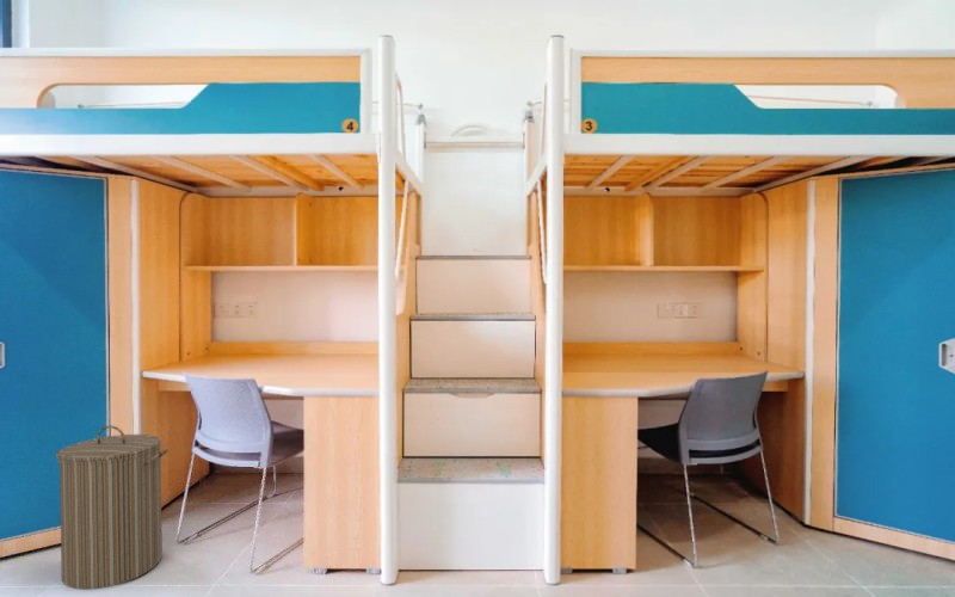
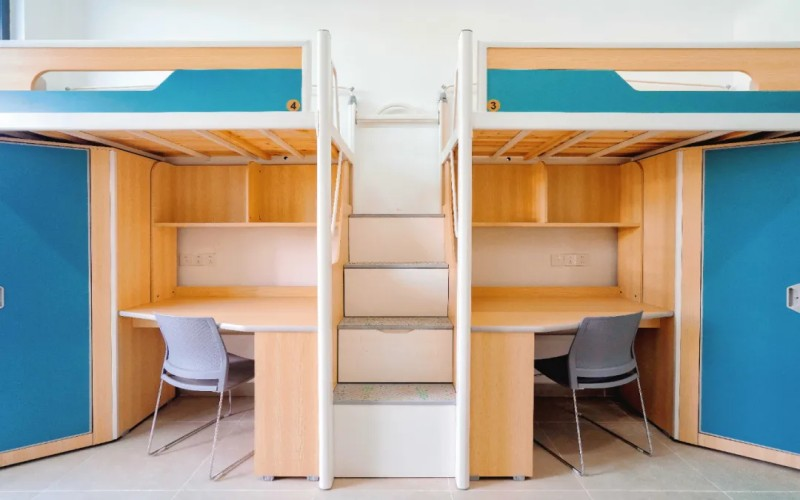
- laundry hamper [55,424,170,591]
